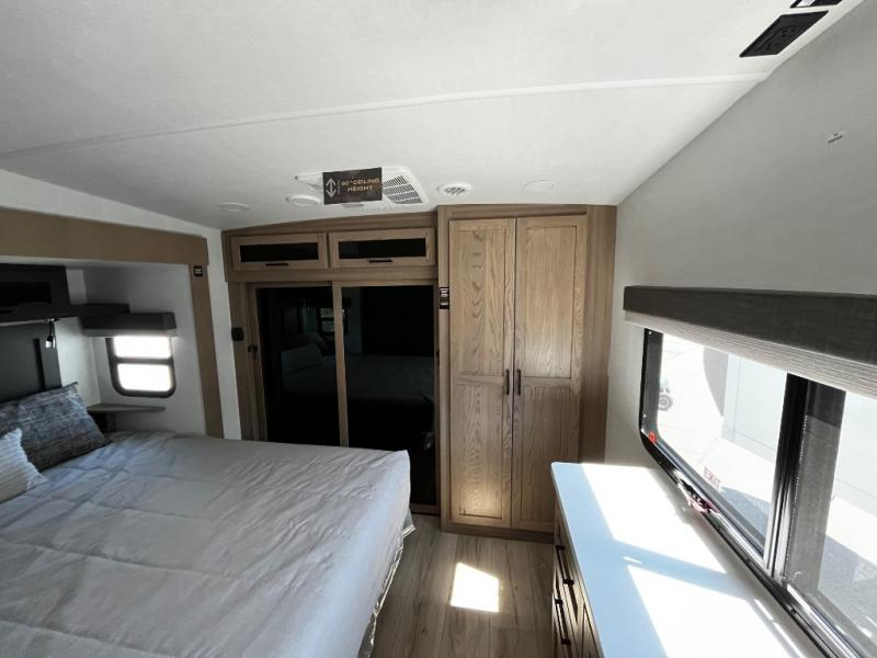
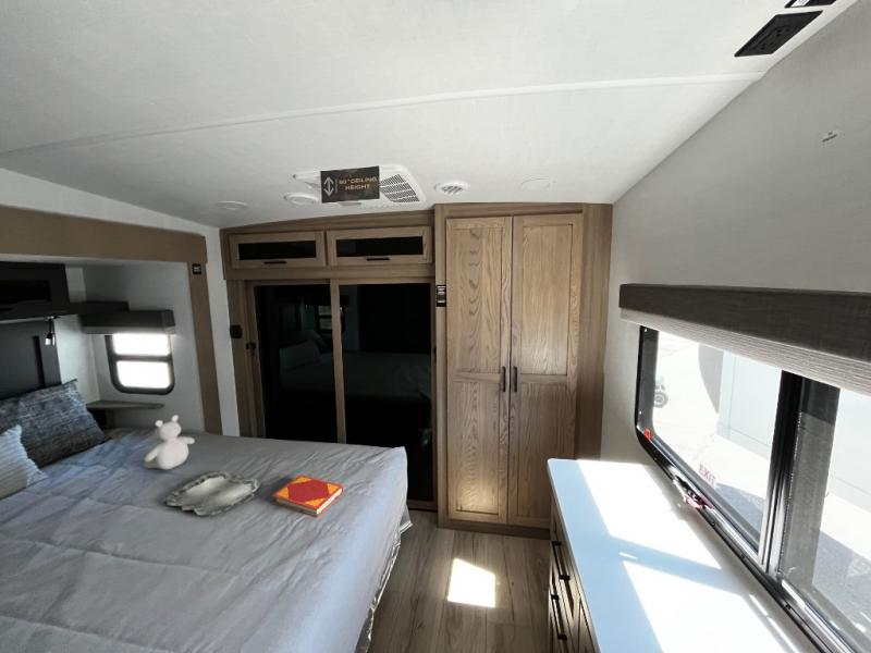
+ hardback book [270,473,345,518]
+ teddy bear [143,414,196,471]
+ serving tray [162,470,263,518]
